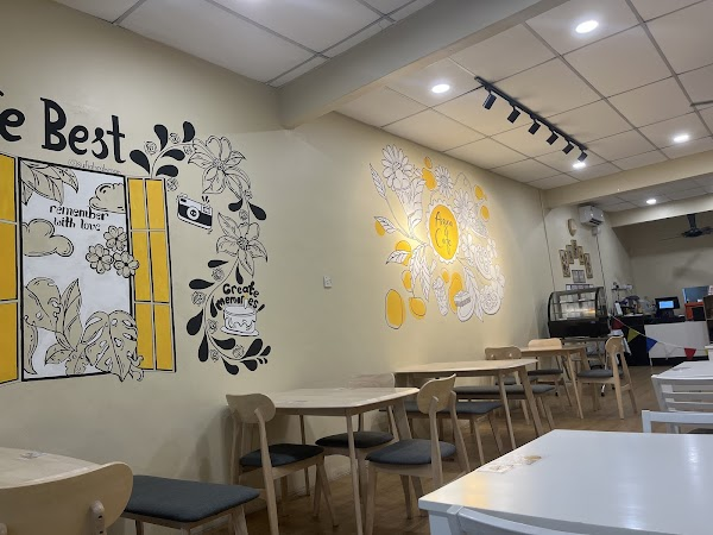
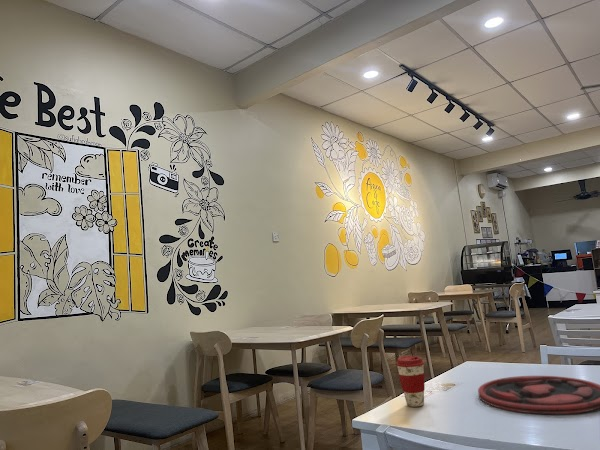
+ plate [477,375,600,415]
+ coffee cup [395,355,426,408]
